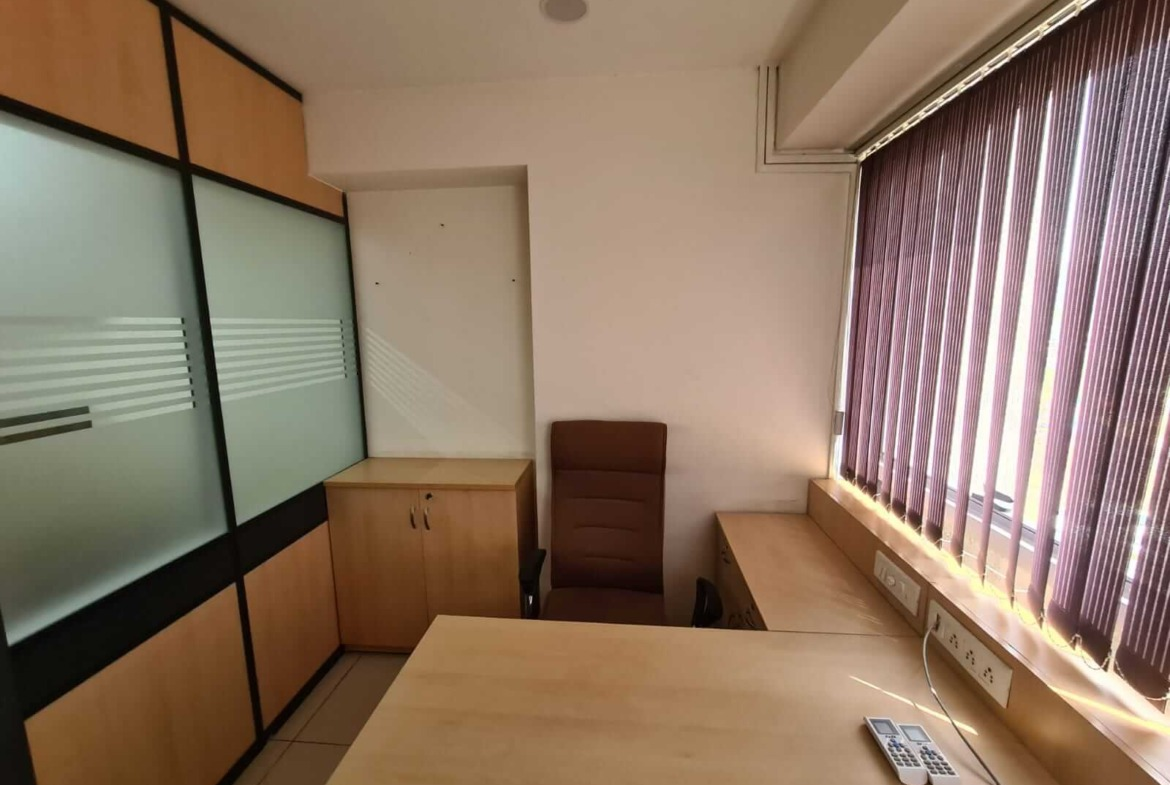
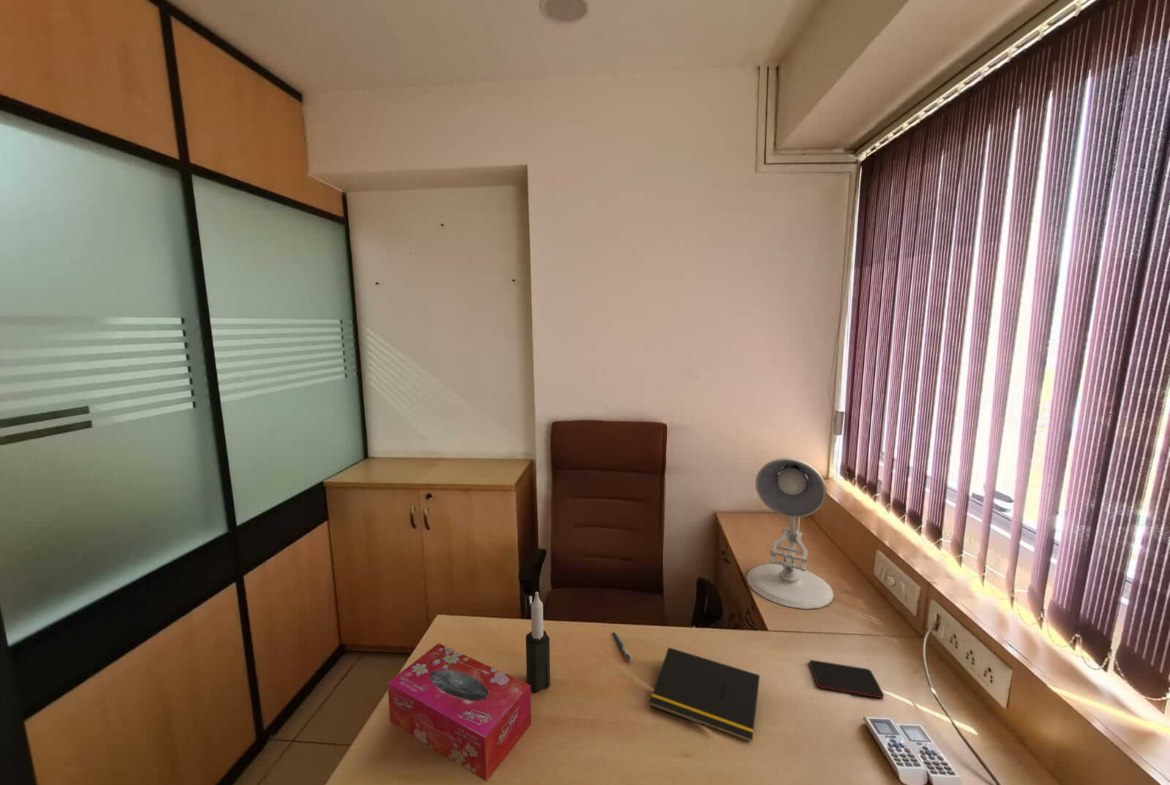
+ smartphone [808,659,885,699]
+ desk lamp [746,457,835,610]
+ candle [525,591,551,693]
+ pen [612,631,633,662]
+ tissue box [387,642,532,782]
+ notepad [649,646,761,742]
